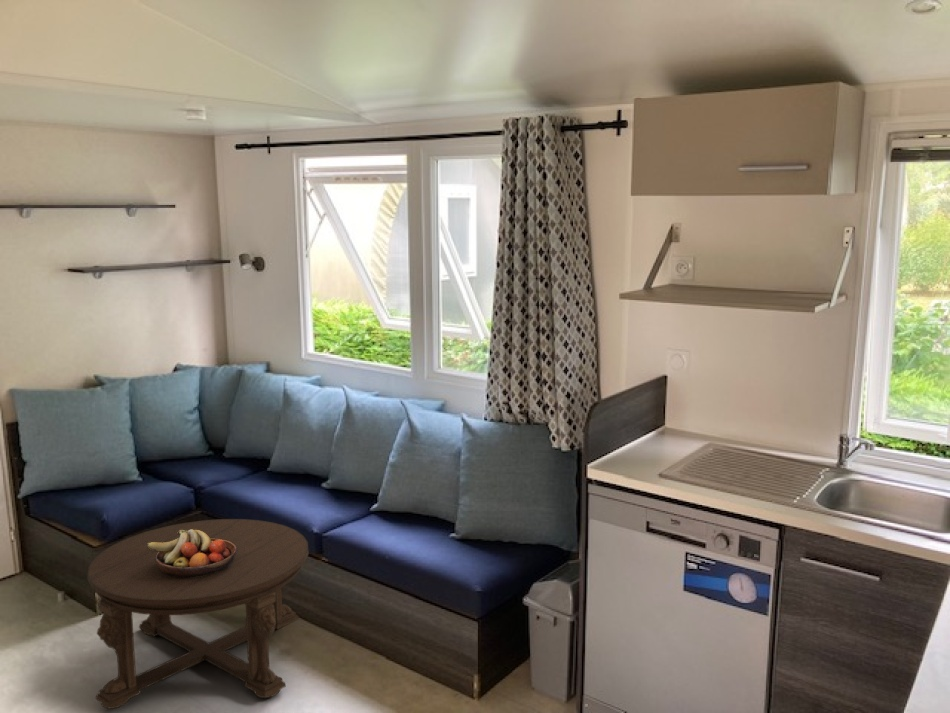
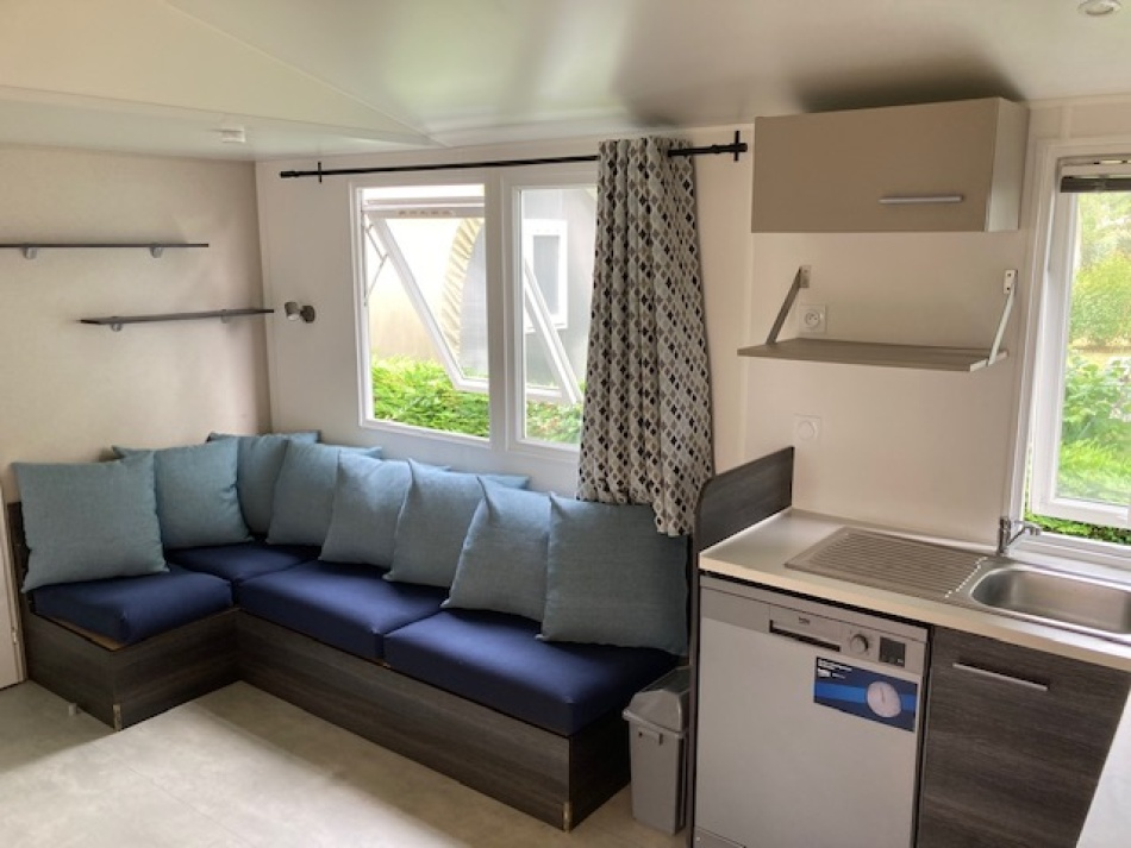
- coffee table [86,518,309,710]
- fruit bowl [147,529,237,577]
